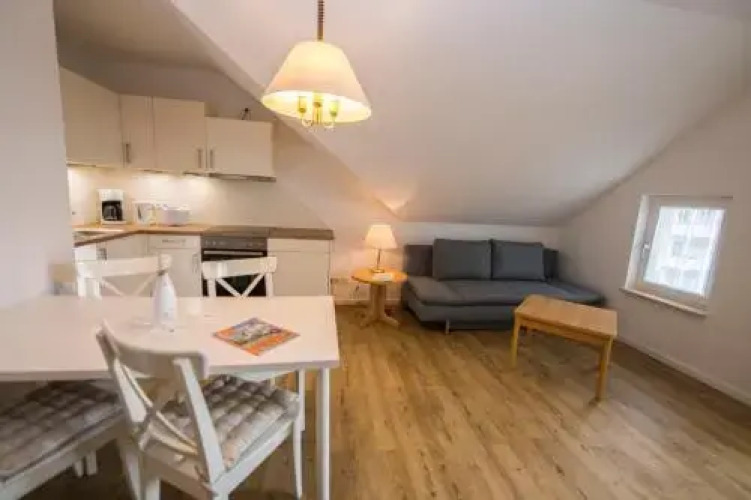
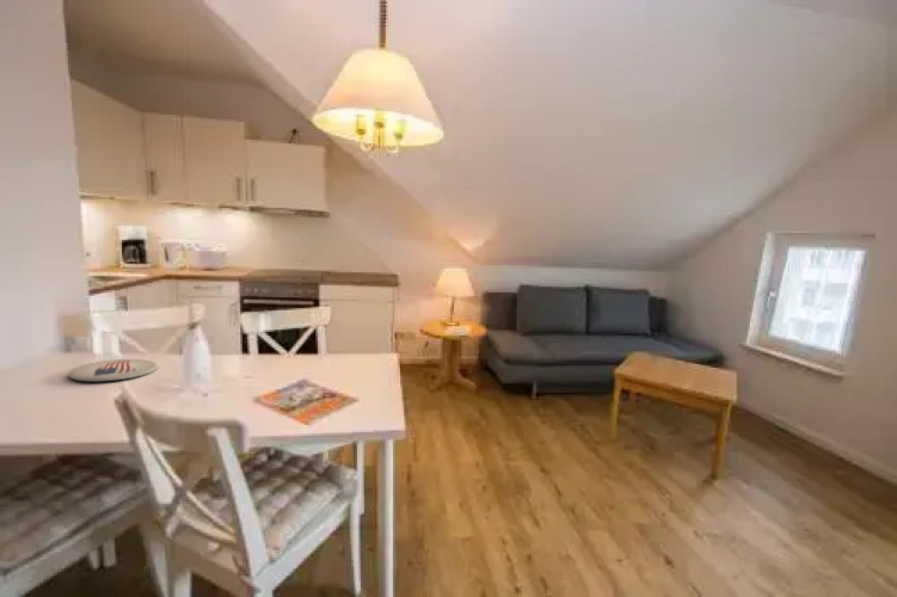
+ plate [67,358,159,382]
